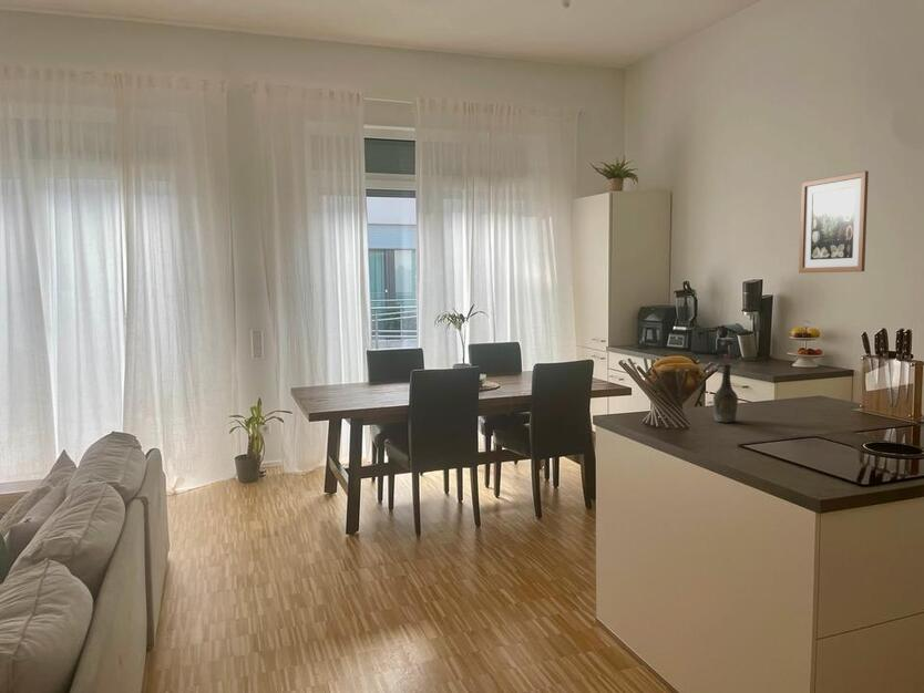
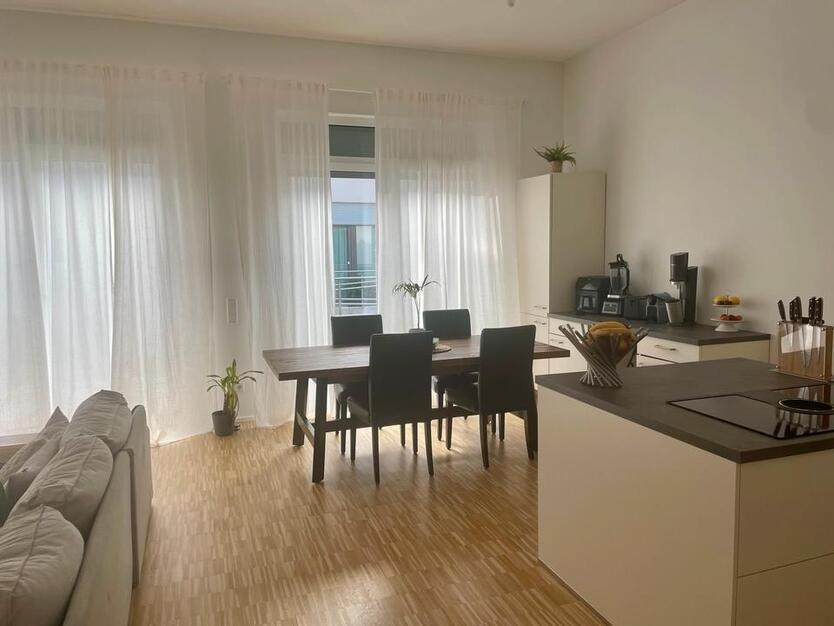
- wall art [798,169,870,273]
- bottle [712,337,739,424]
